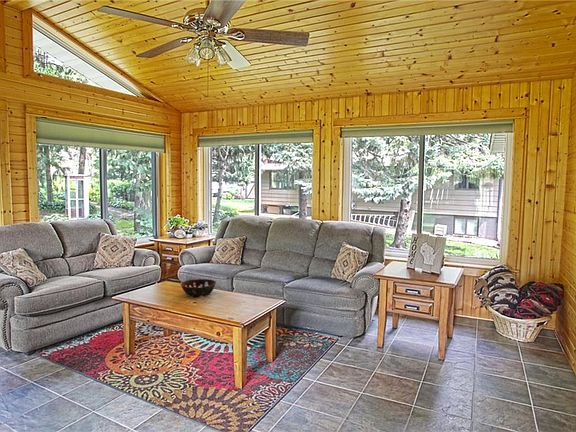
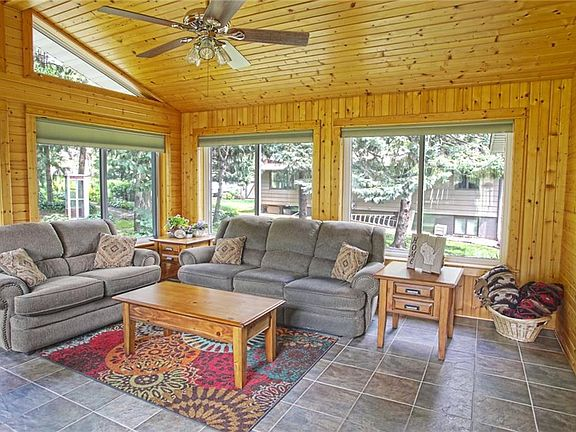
- decorative bowl [180,278,217,297]
